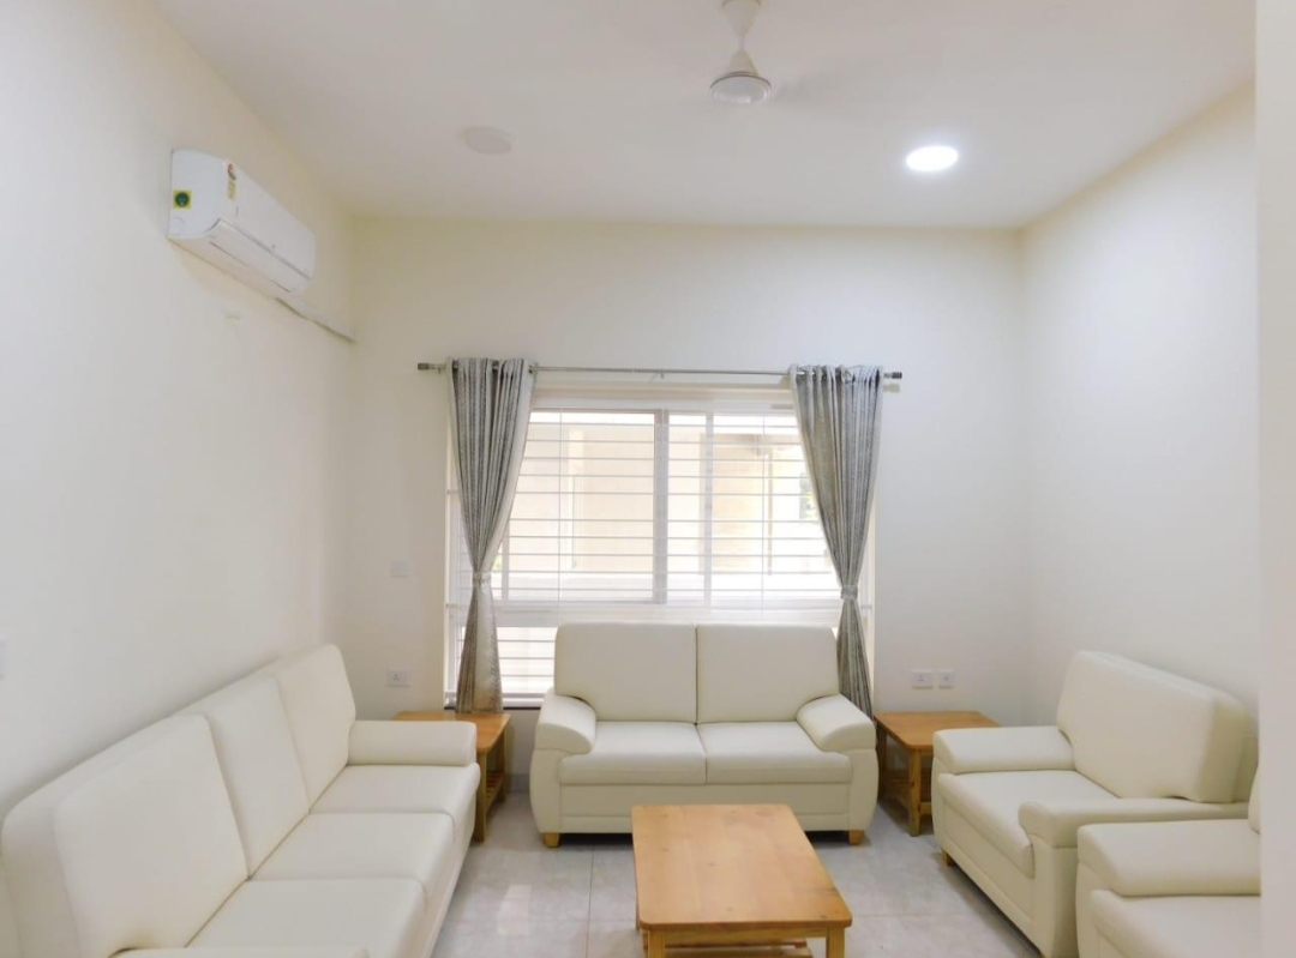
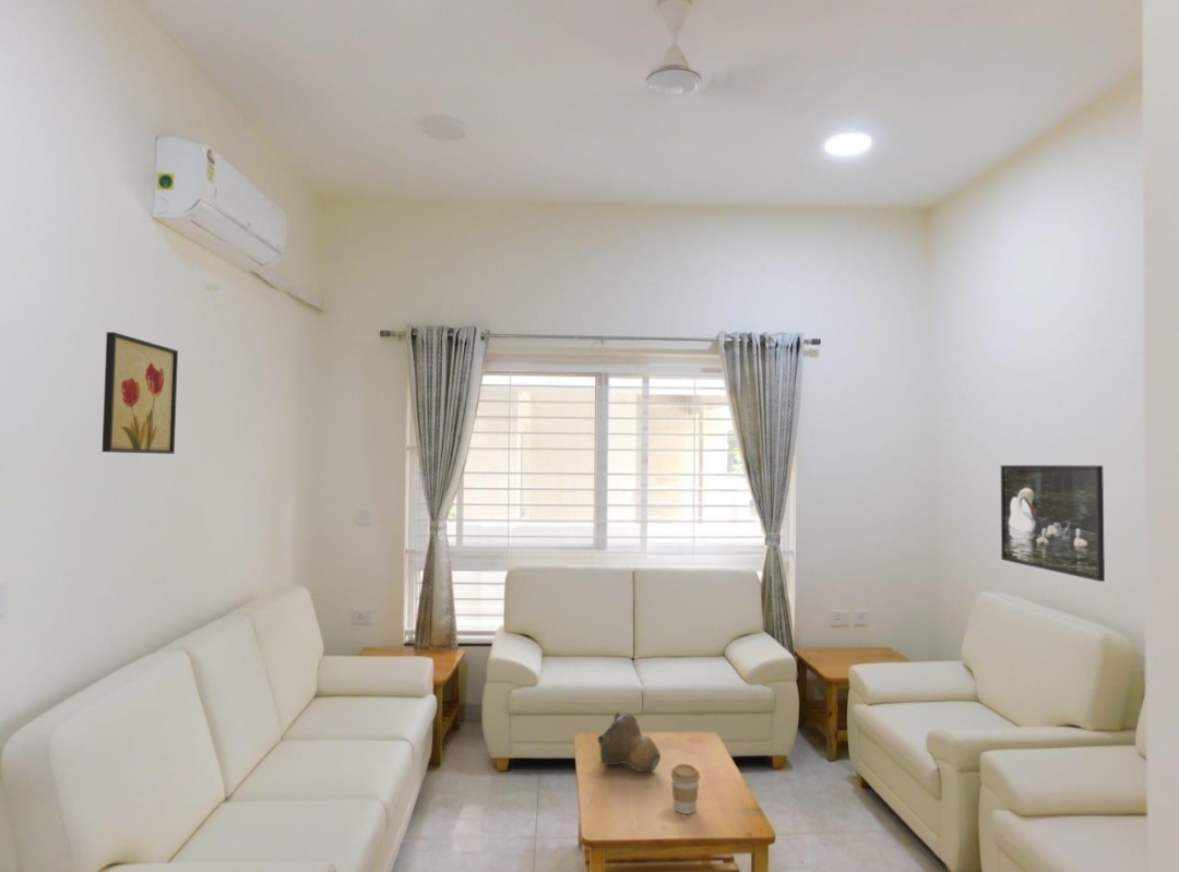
+ coffee cup [670,763,701,815]
+ decorative bowl [597,710,662,773]
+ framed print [1000,464,1106,583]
+ wall art [102,331,179,455]
